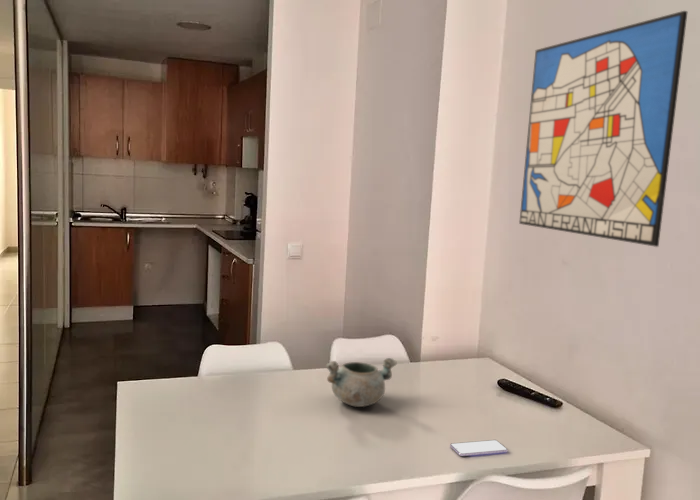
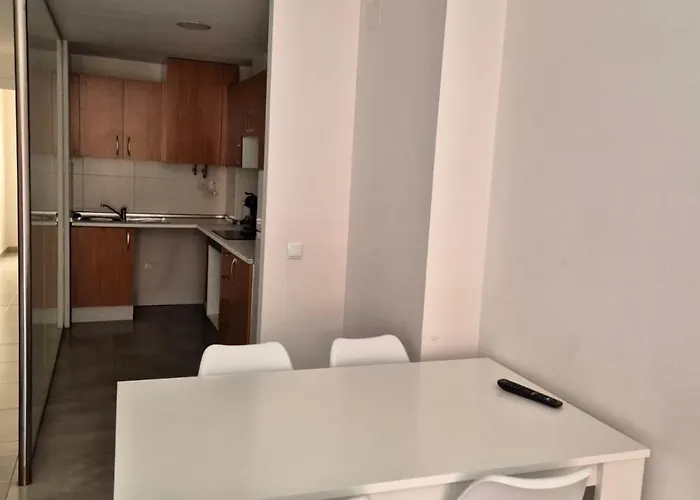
- smartphone [449,439,509,457]
- wall art [518,10,689,248]
- decorative bowl [324,357,398,408]
